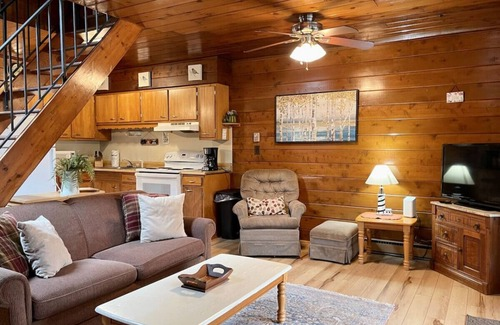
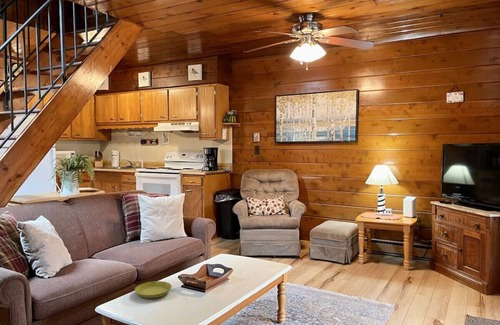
+ saucer [134,280,173,299]
